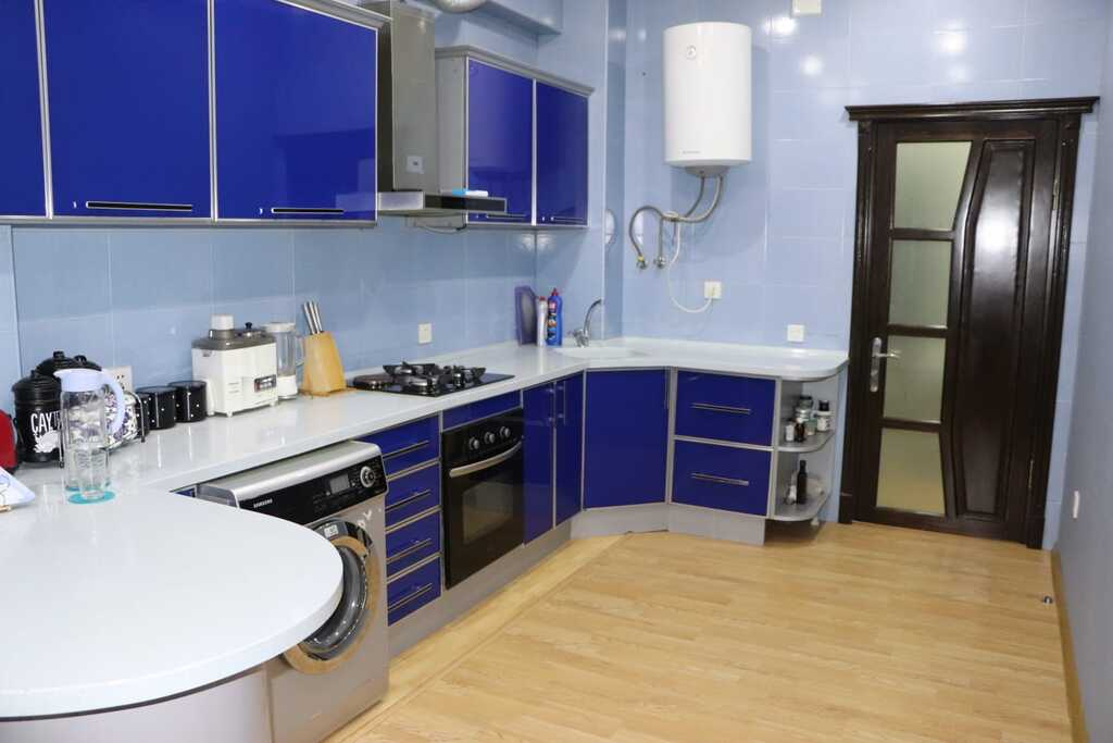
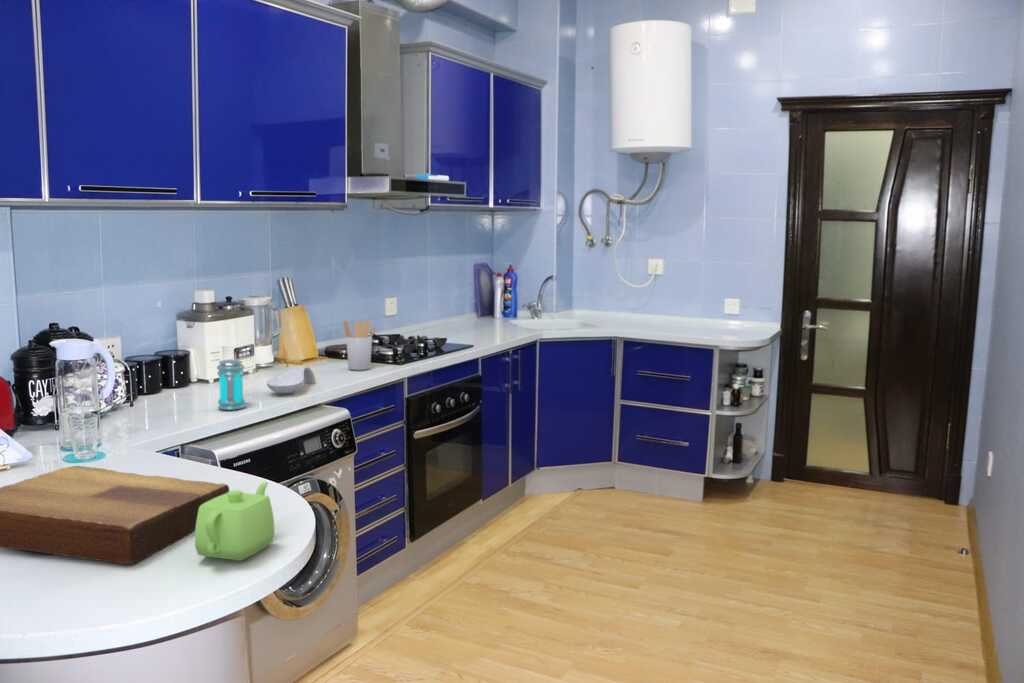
+ teapot [194,481,276,562]
+ utensil holder [342,320,379,371]
+ cutting board [0,465,230,565]
+ spoon rest [265,365,317,395]
+ jar [216,358,246,411]
